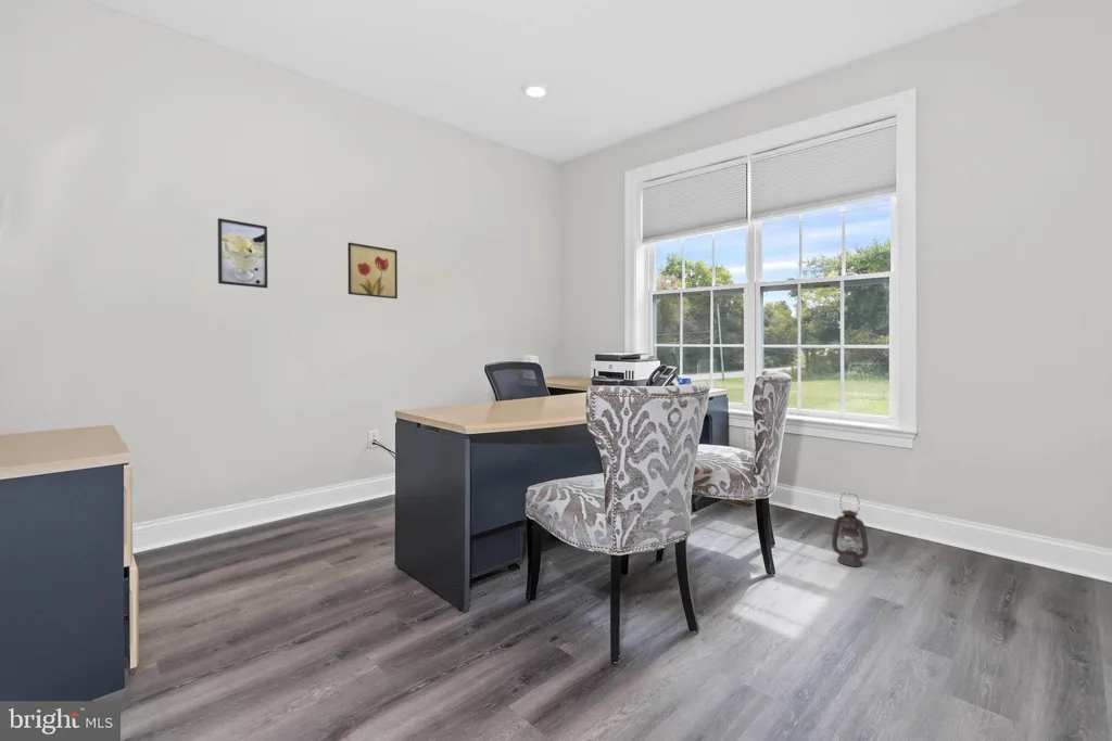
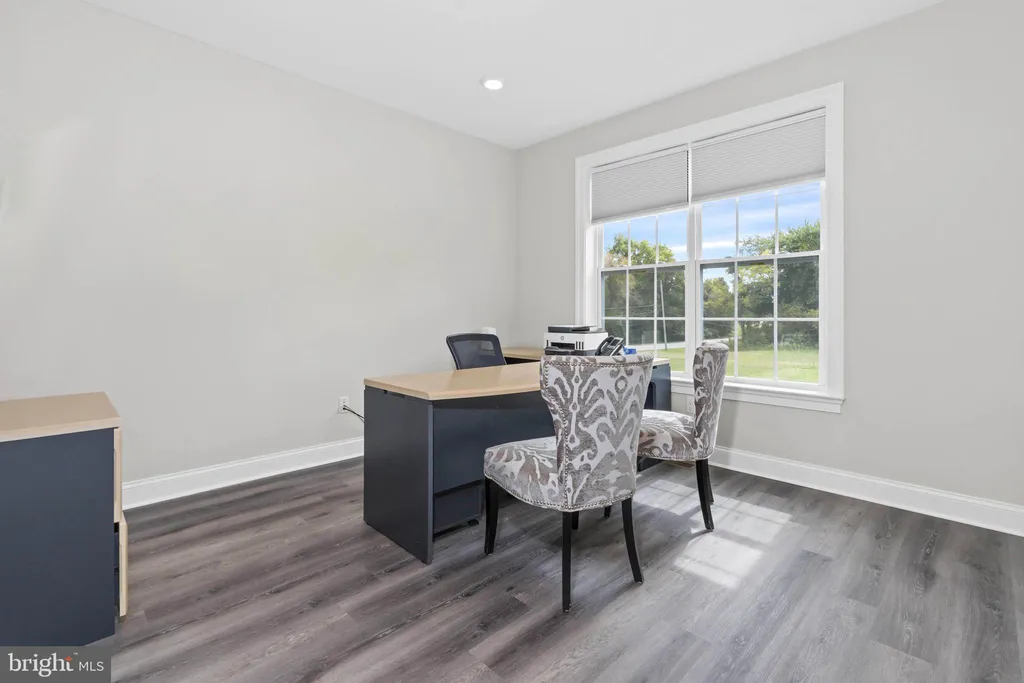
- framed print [217,217,268,289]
- lantern [831,493,870,567]
- wall art [346,242,399,299]
